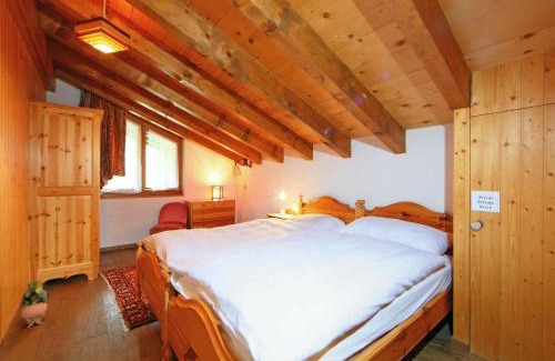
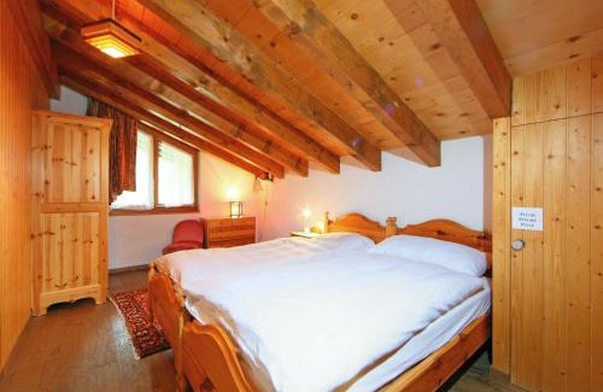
- potted plant [19,280,51,330]
